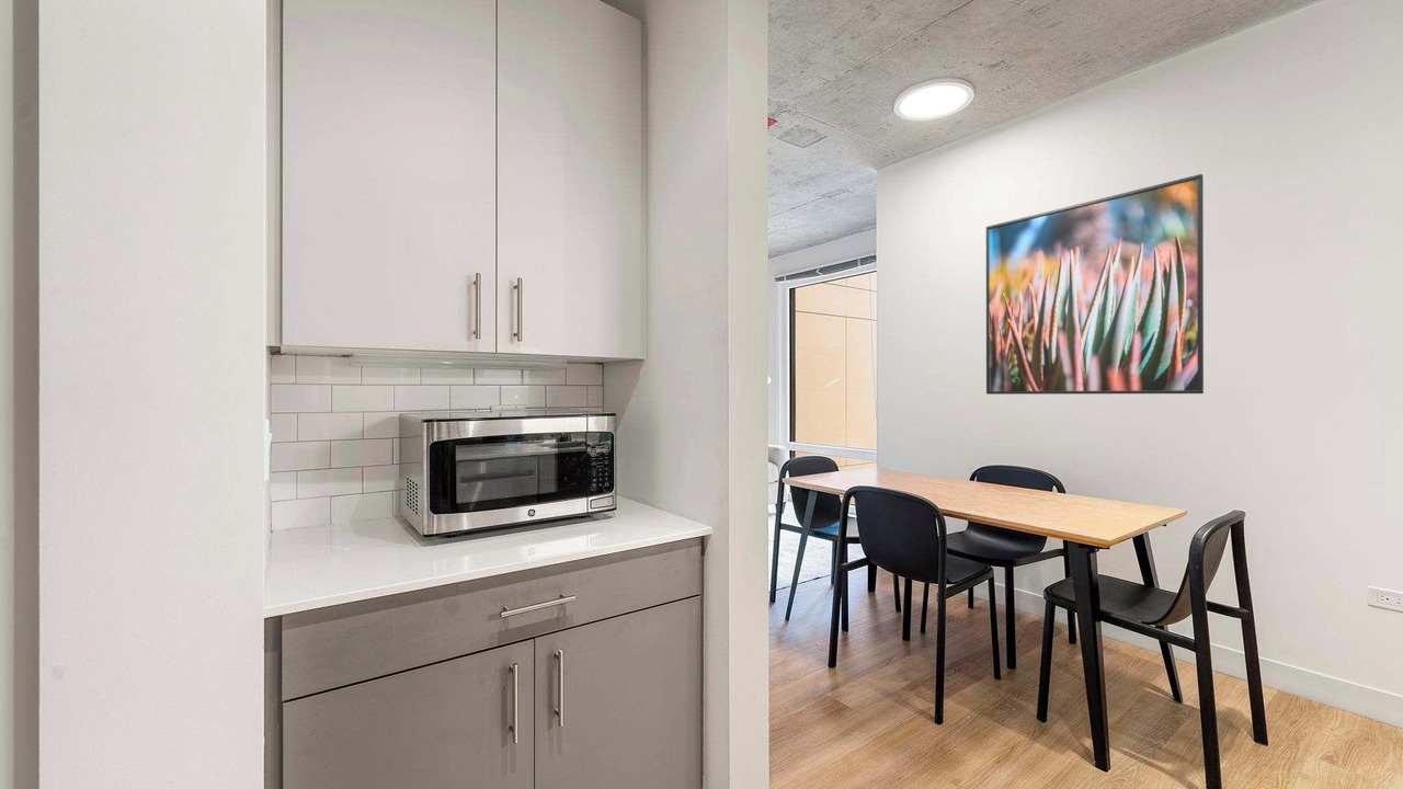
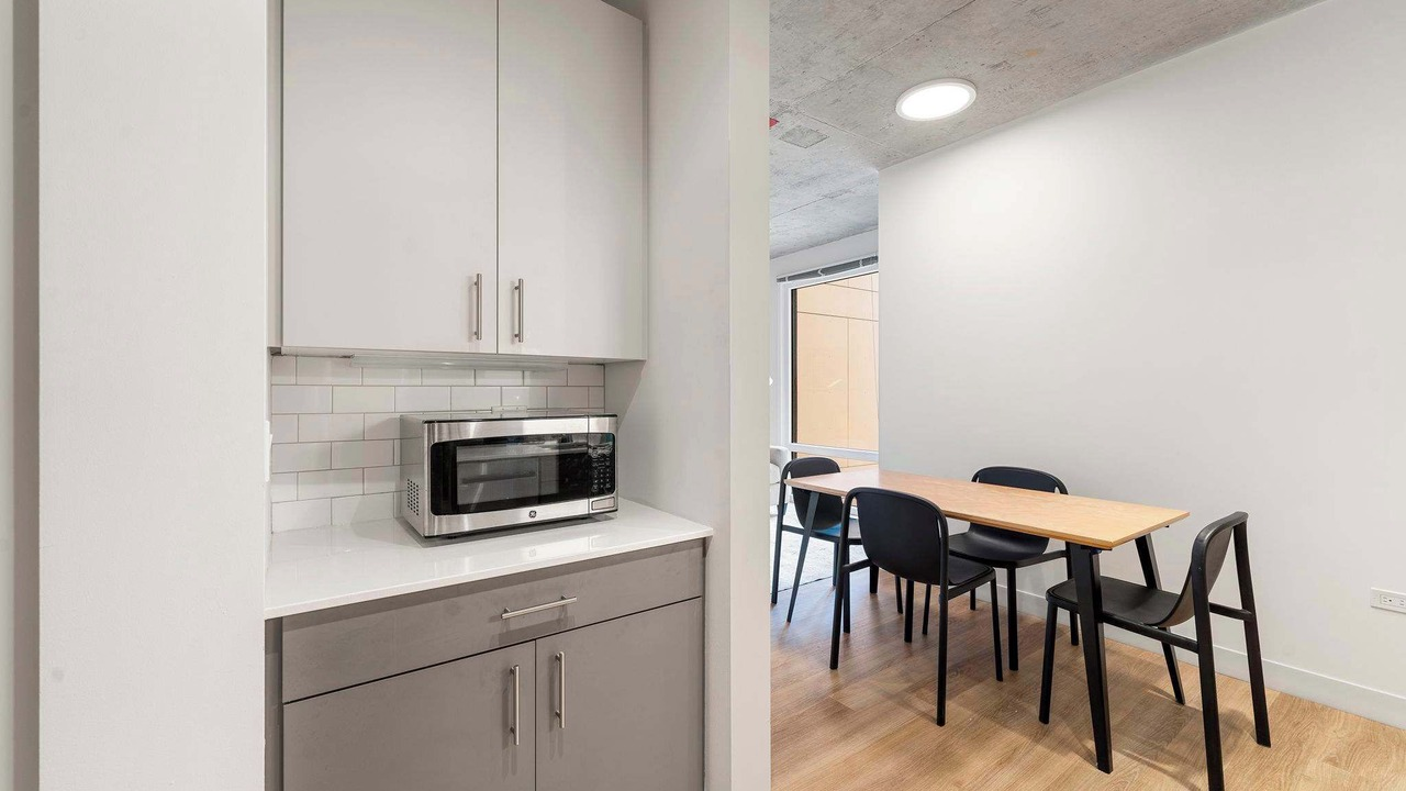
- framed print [985,173,1205,396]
